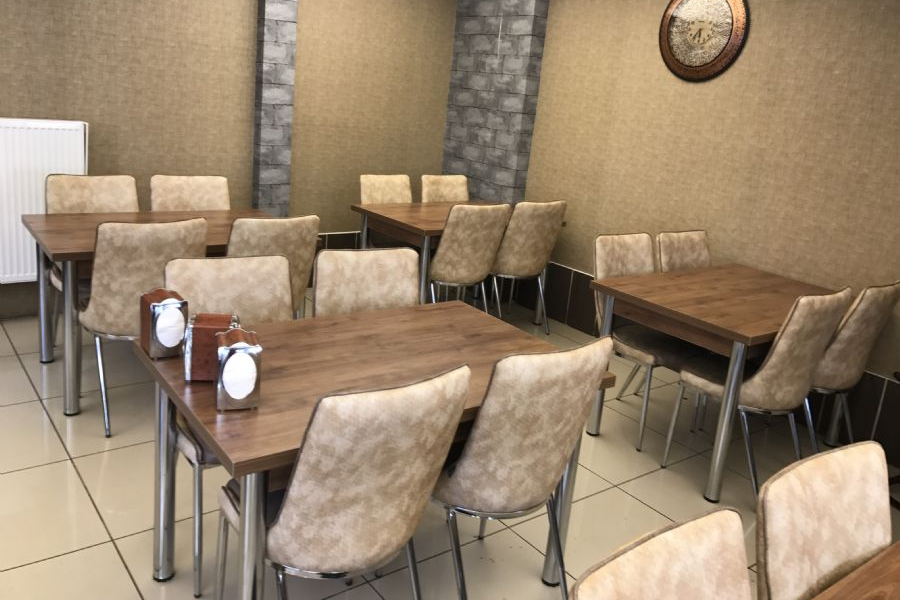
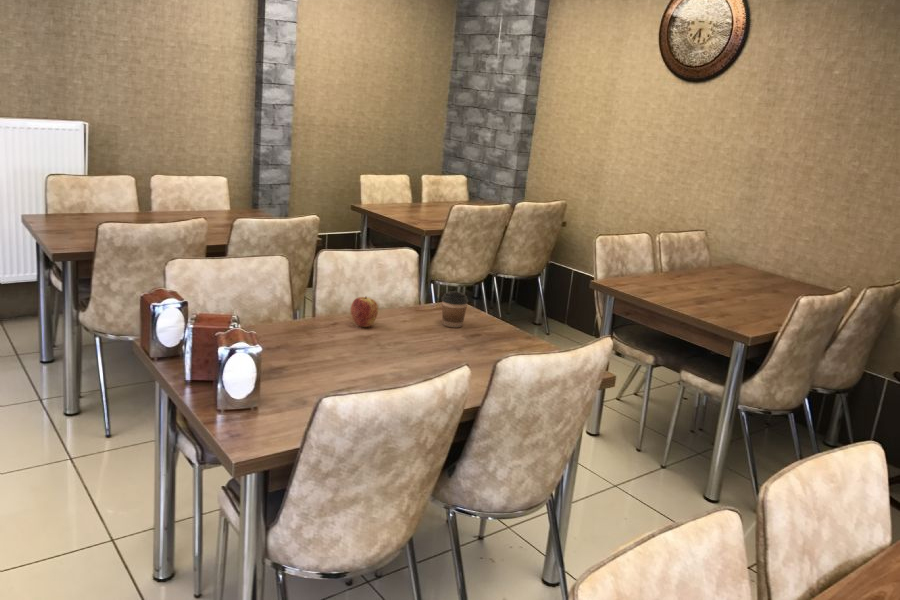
+ apple [350,295,379,328]
+ coffee cup [441,290,469,328]
